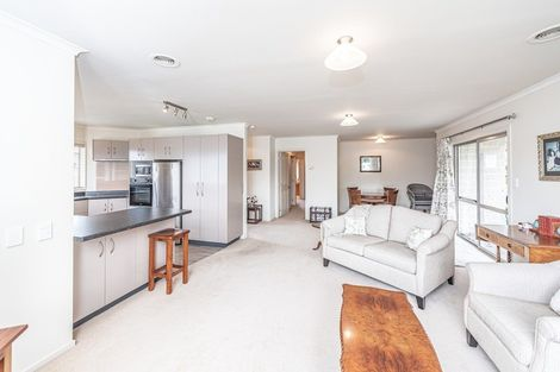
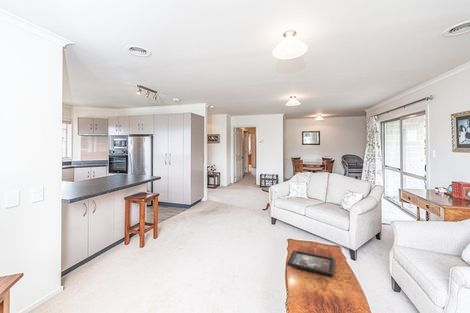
+ decorative tray [286,249,336,277]
